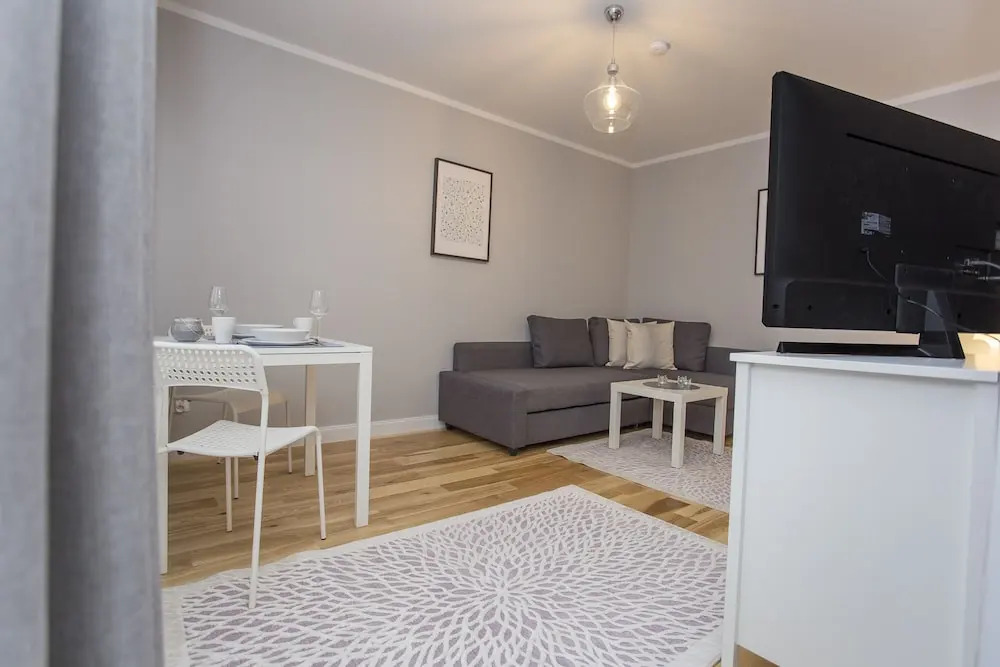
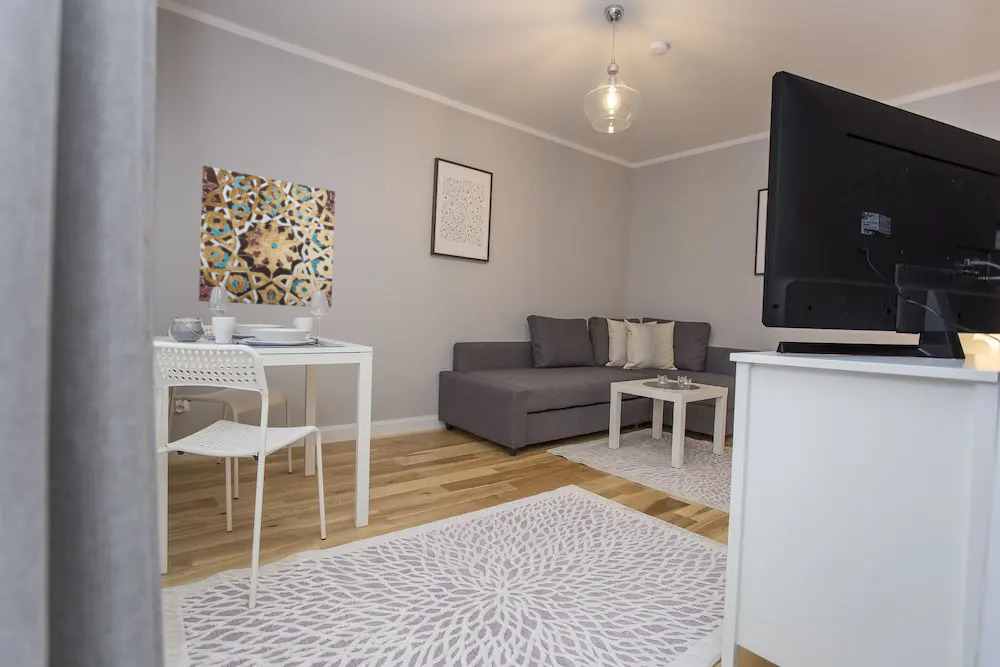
+ wall art [198,165,336,309]
